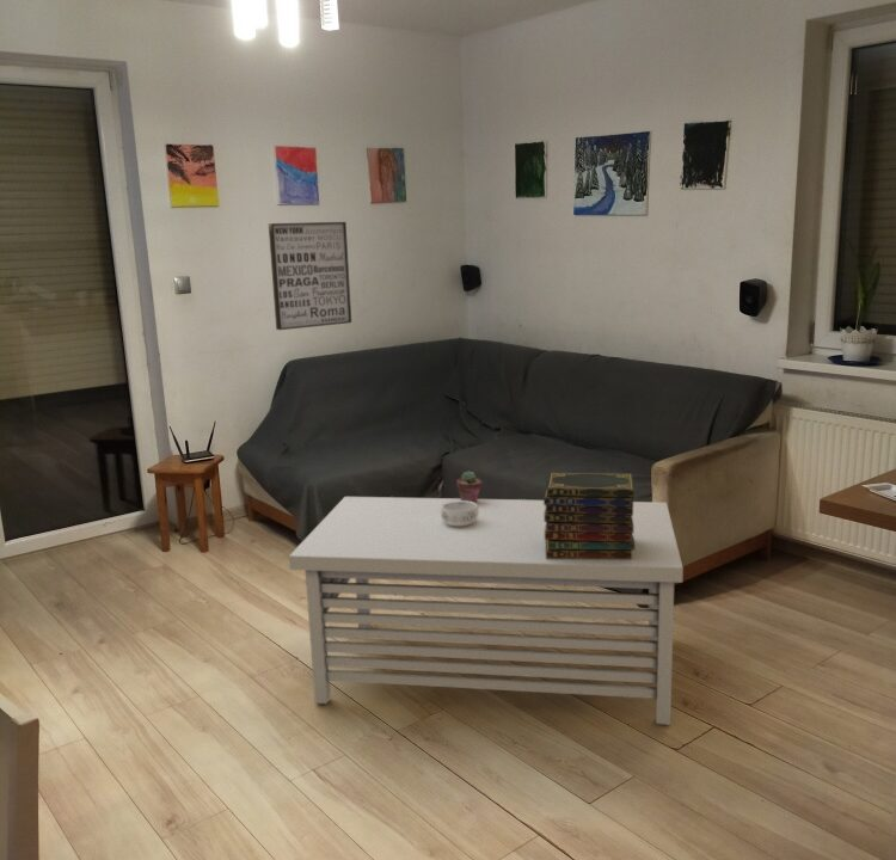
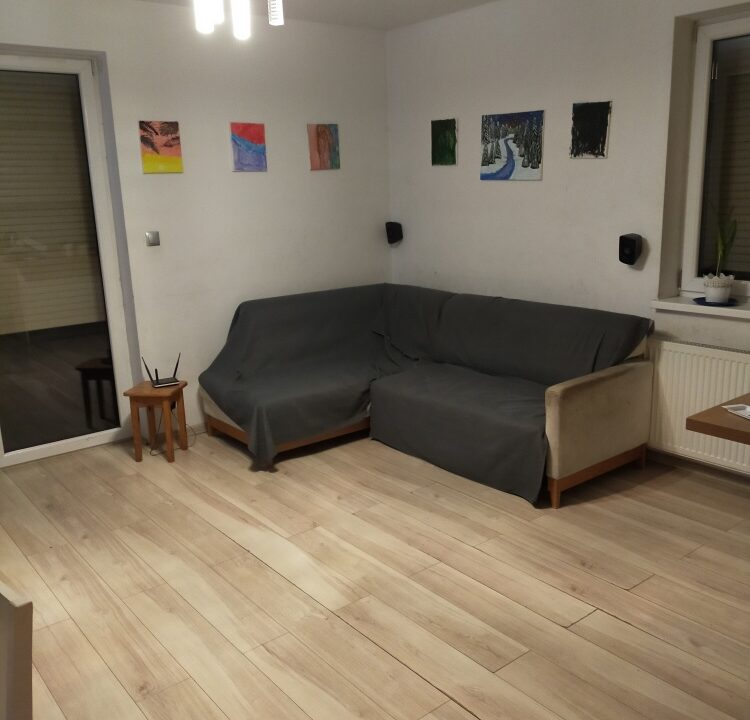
- book stack [542,472,636,559]
- potted succulent [456,469,483,504]
- wall art [268,221,352,331]
- decorative bowl [441,500,478,527]
- coffee table [288,496,685,726]
